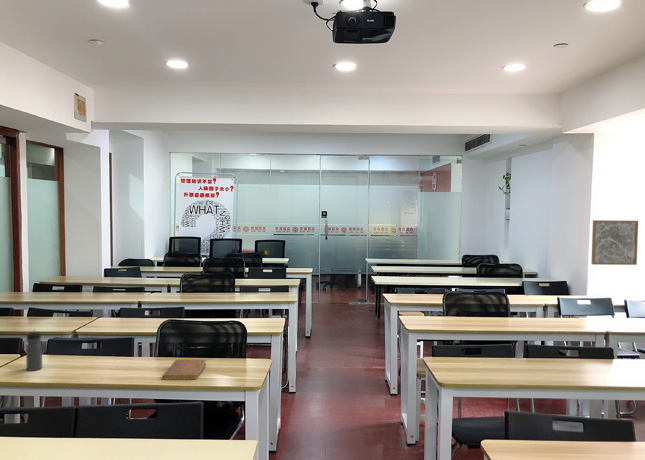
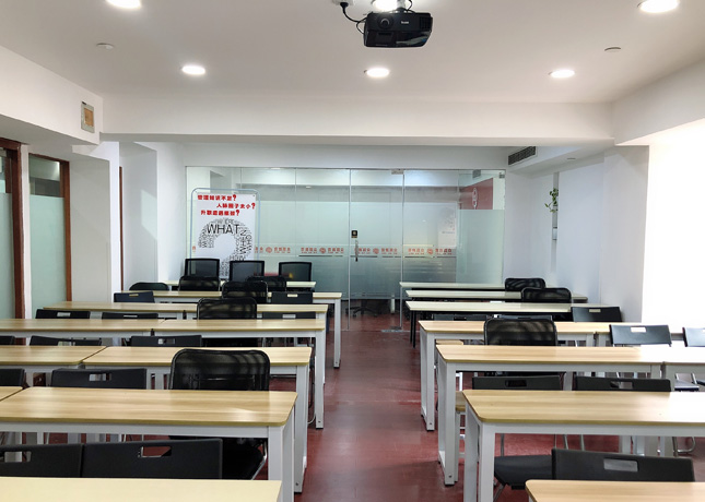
- wall art [590,219,639,266]
- water bottle [25,330,43,372]
- notebook [161,358,207,381]
